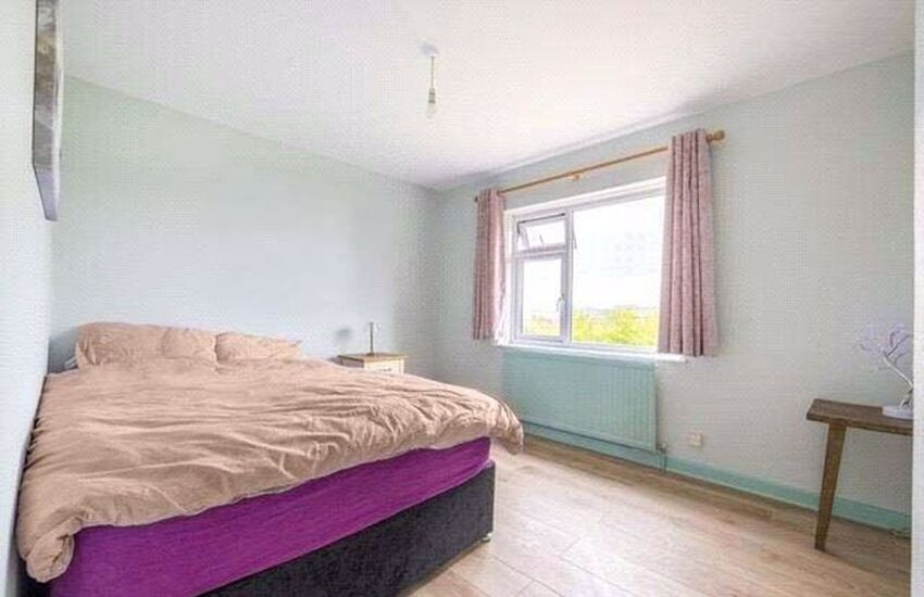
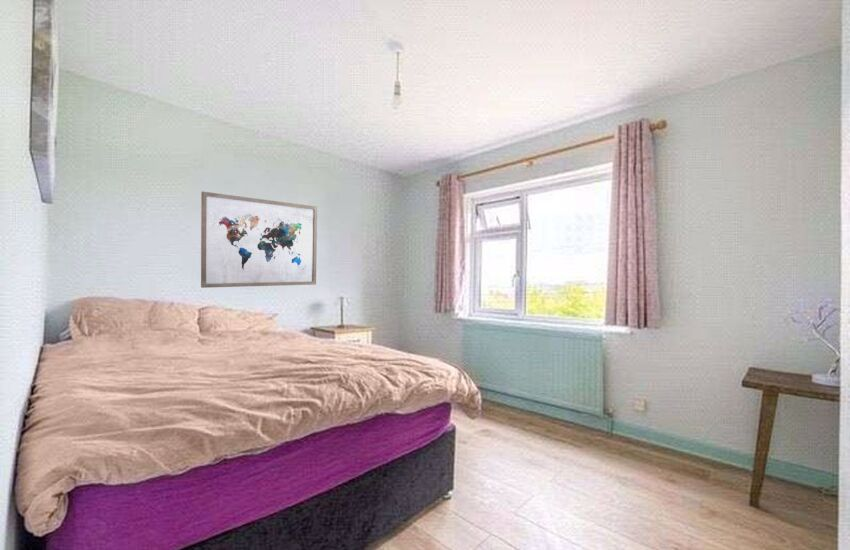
+ wall art [200,191,318,289]
